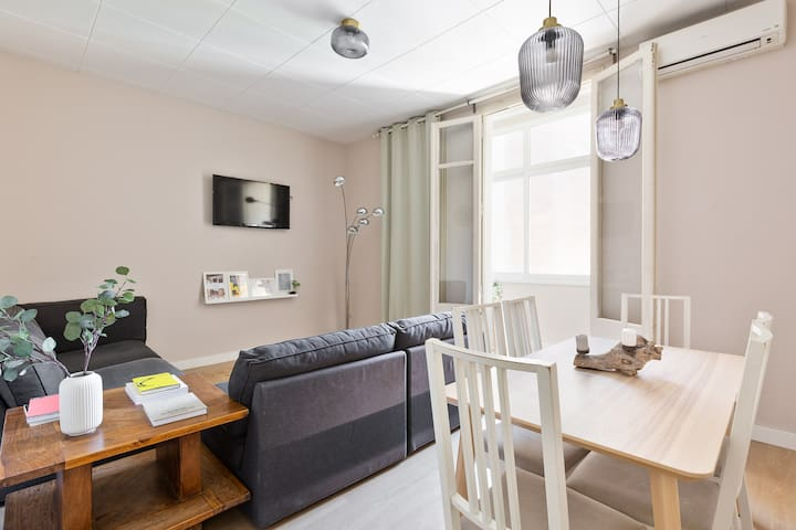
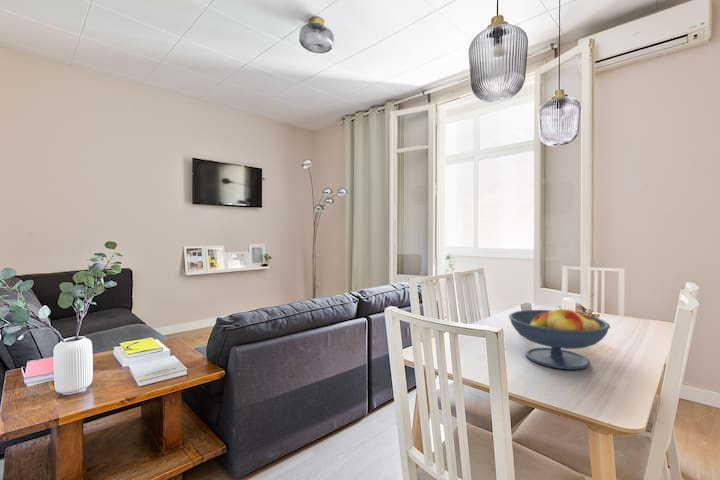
+ fruit bowl [508,305,611,370]
